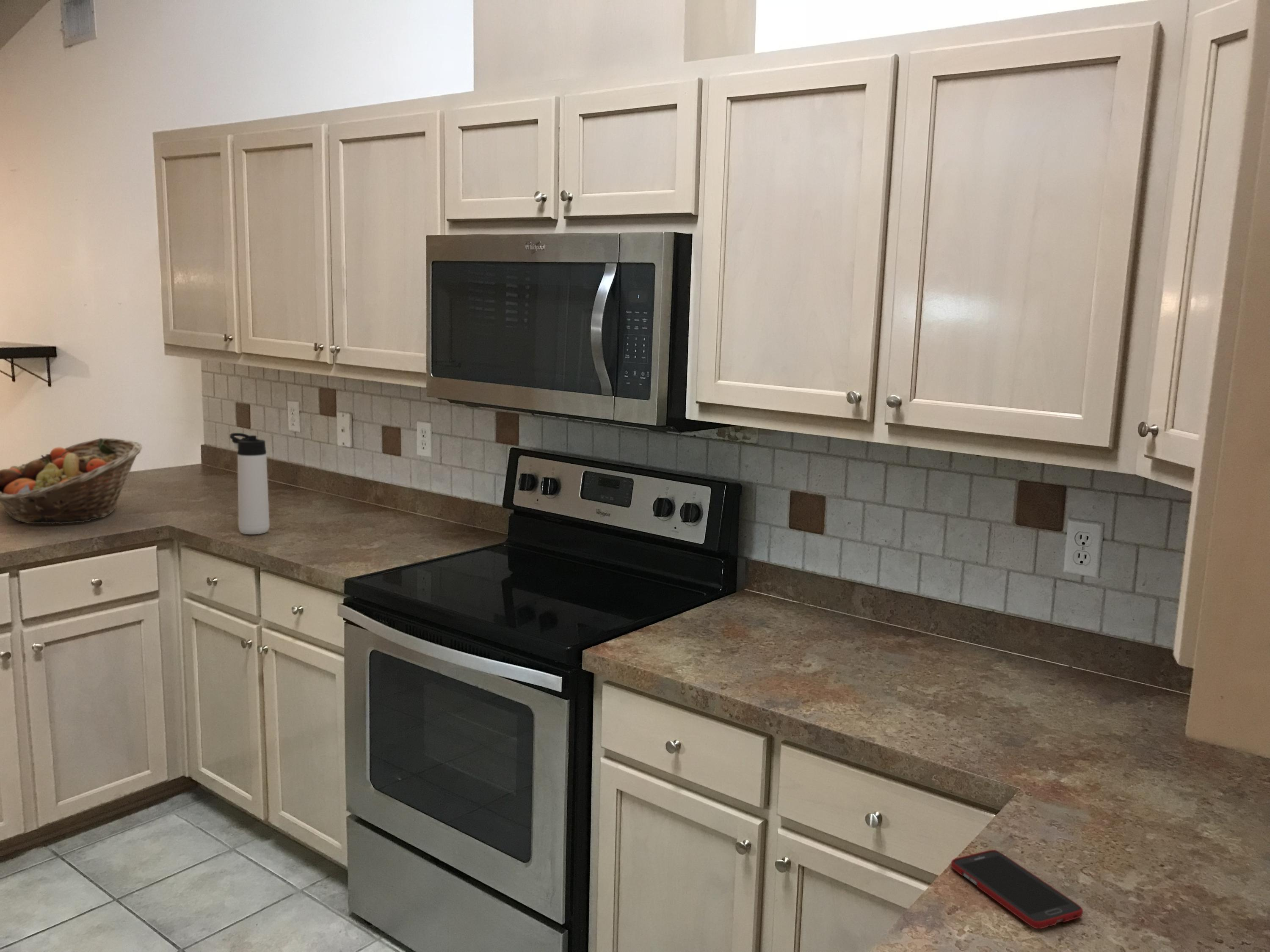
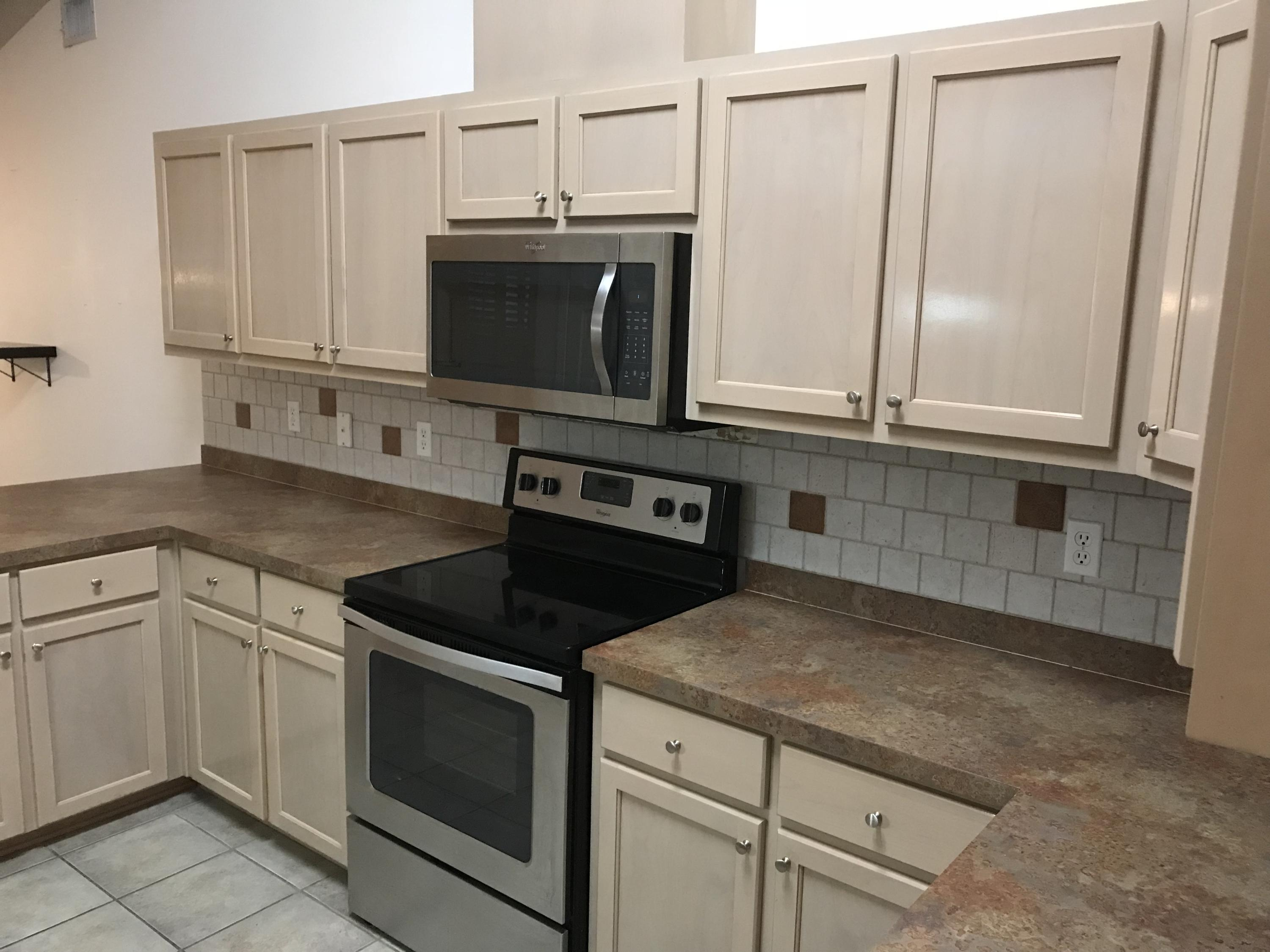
- thermos bottle [229,432,270,535]
- fruit basket [0,437,143,524]
- cell phone [950,850,1083,929]
